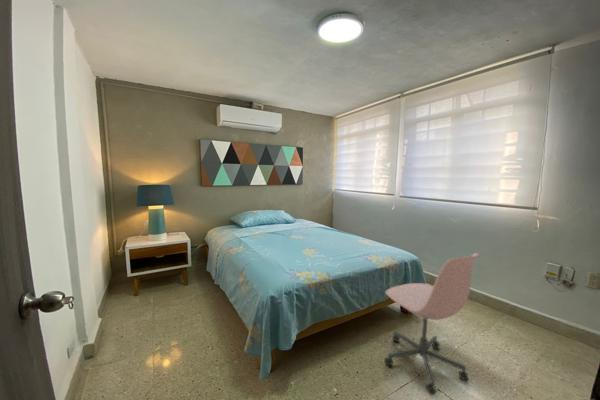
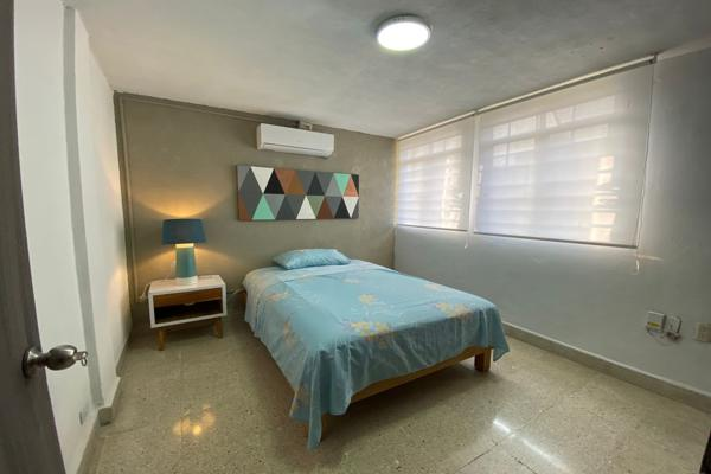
- office chair [383,252,480,396]
